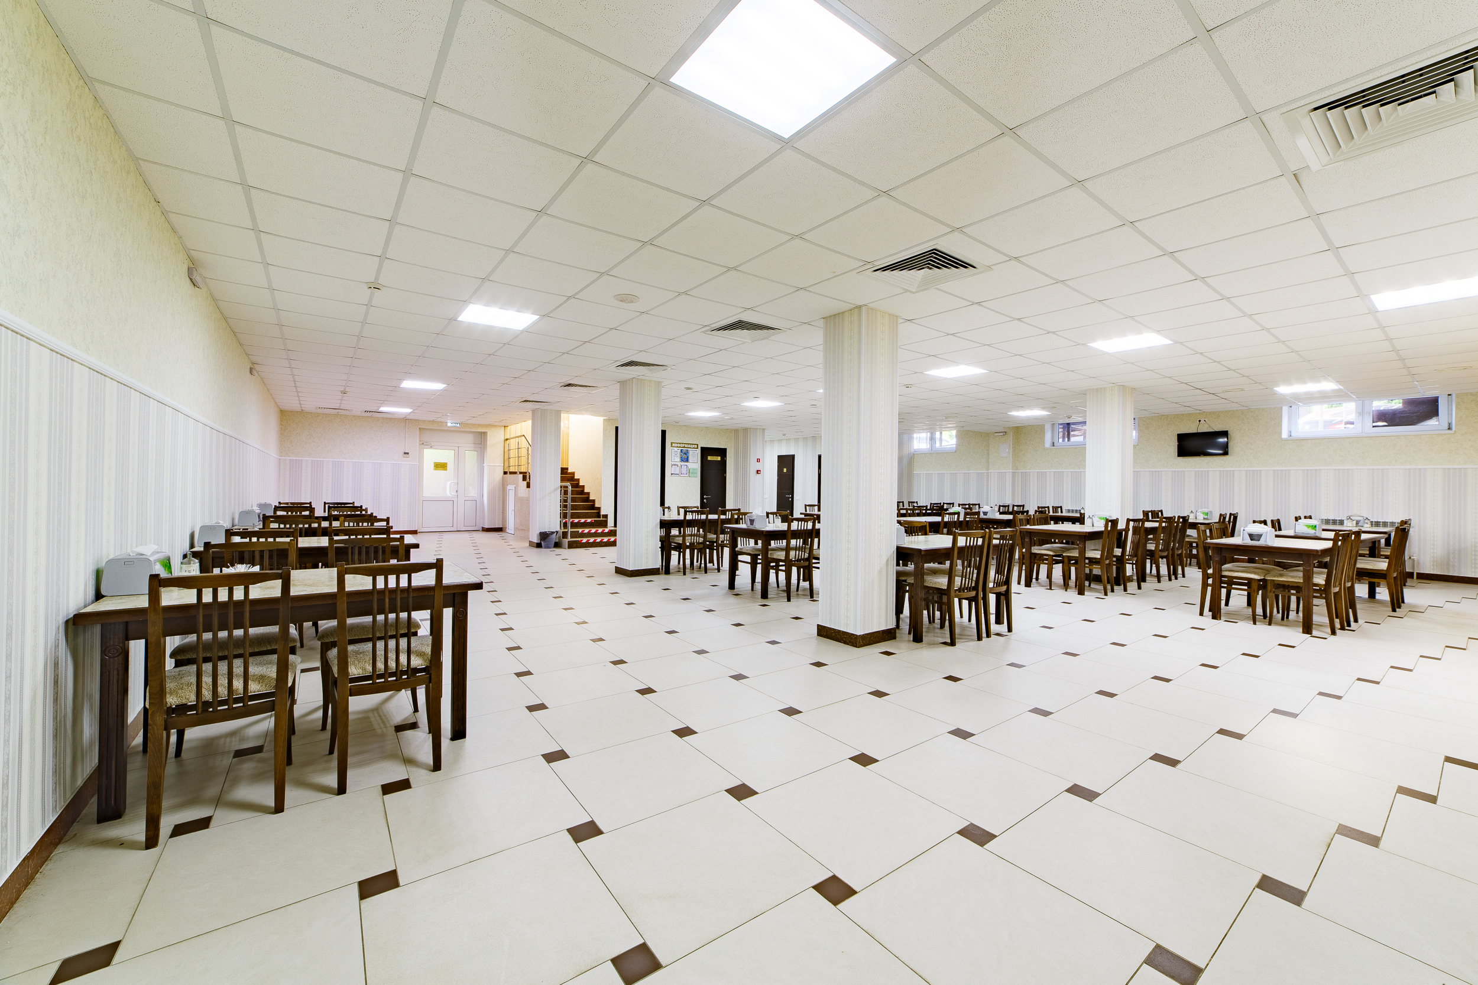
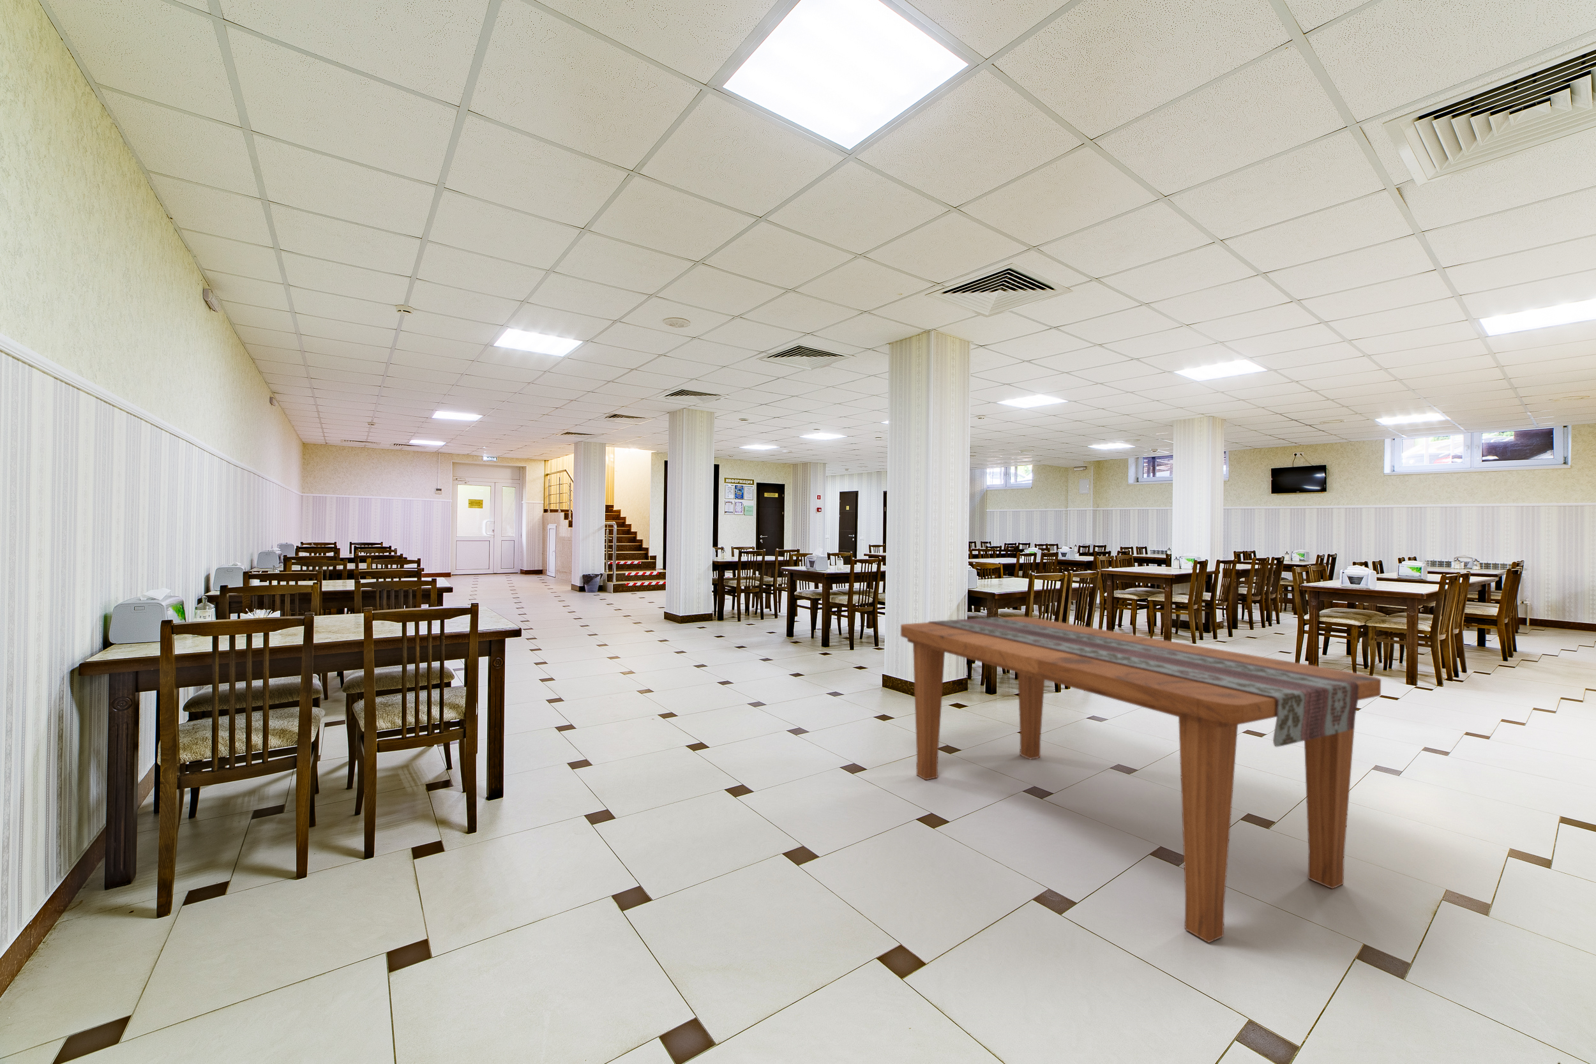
+ dining table [900,616,1381,943]
